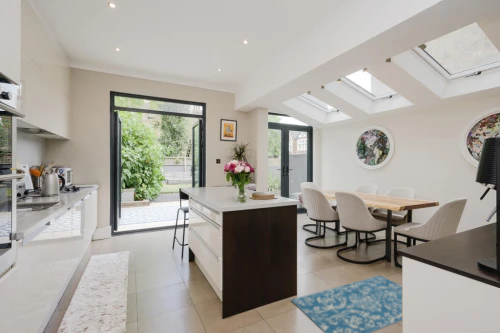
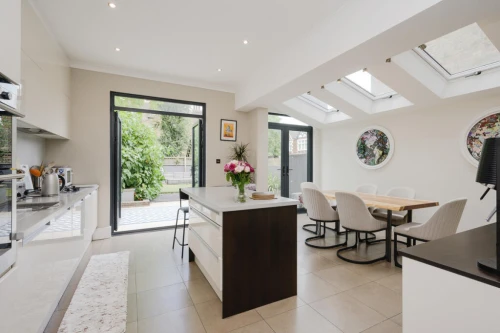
- rug [290,274,403,333]
